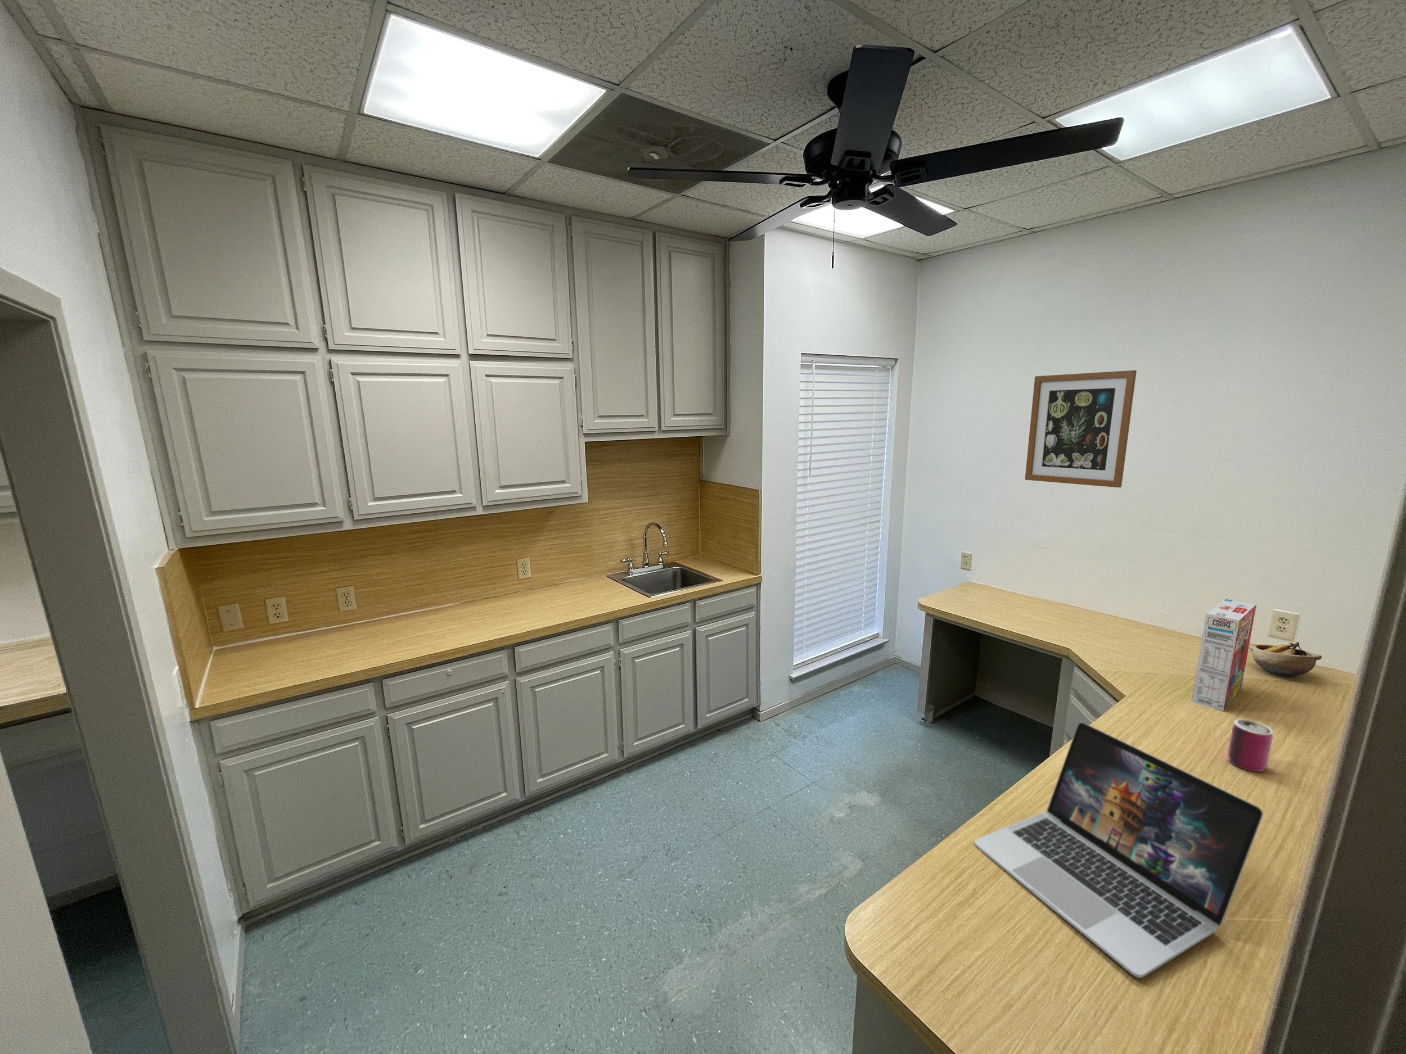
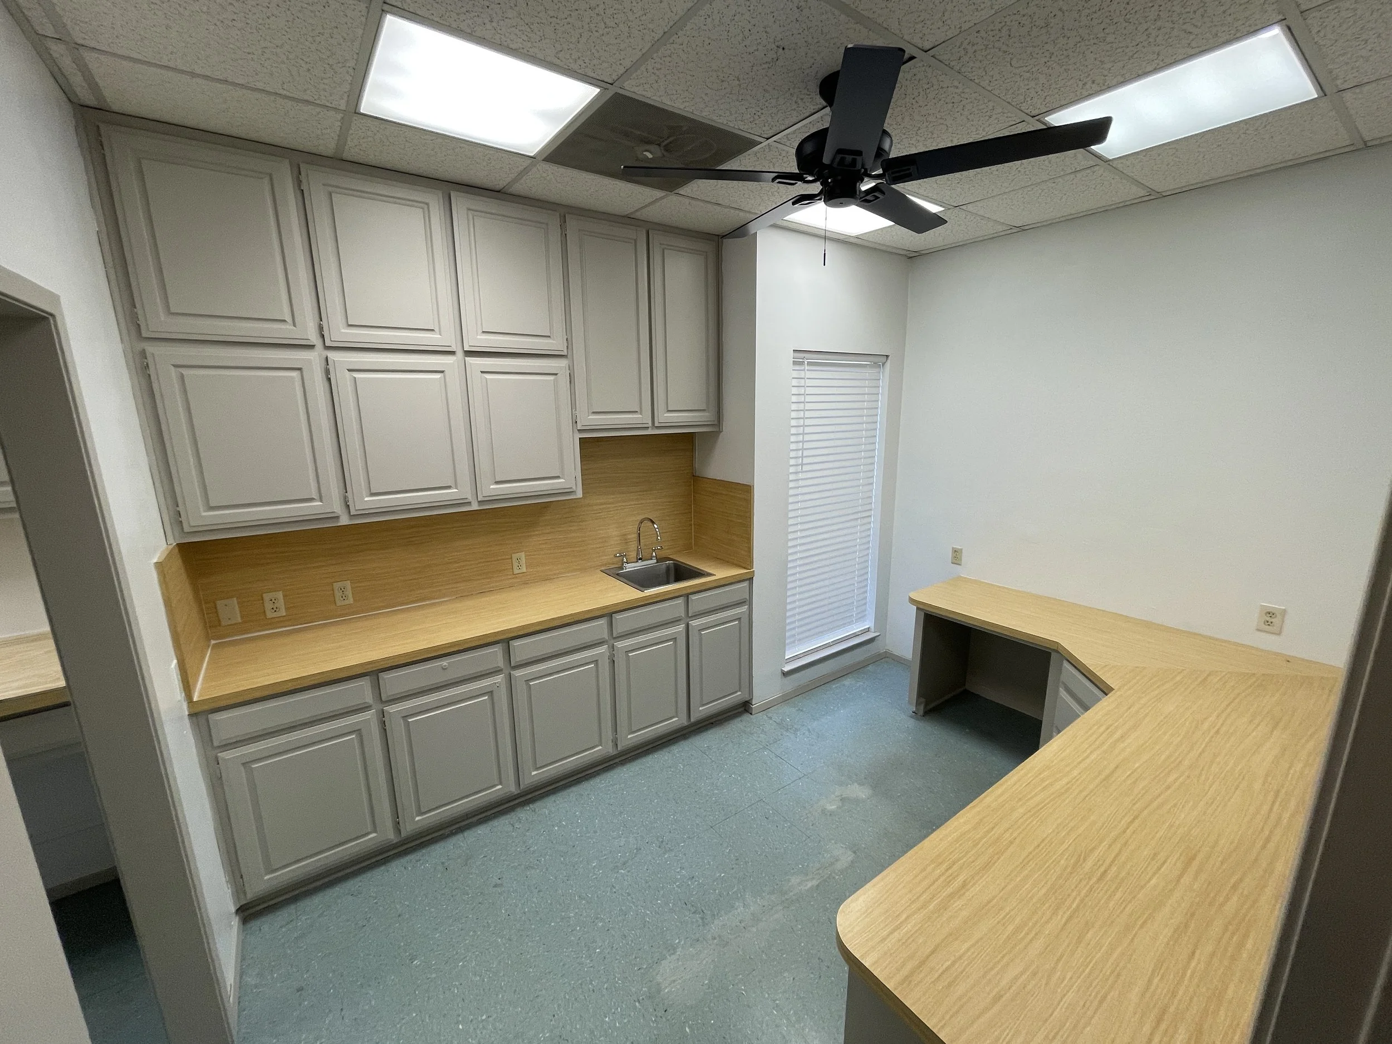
- bowl [1249,641,1322,678]
- can [1227,719,1274,773]
- laptop [973,722,1263,979]
- cereal box [1191,598,1257,712]
- wall art [1025,370,1137,488]
